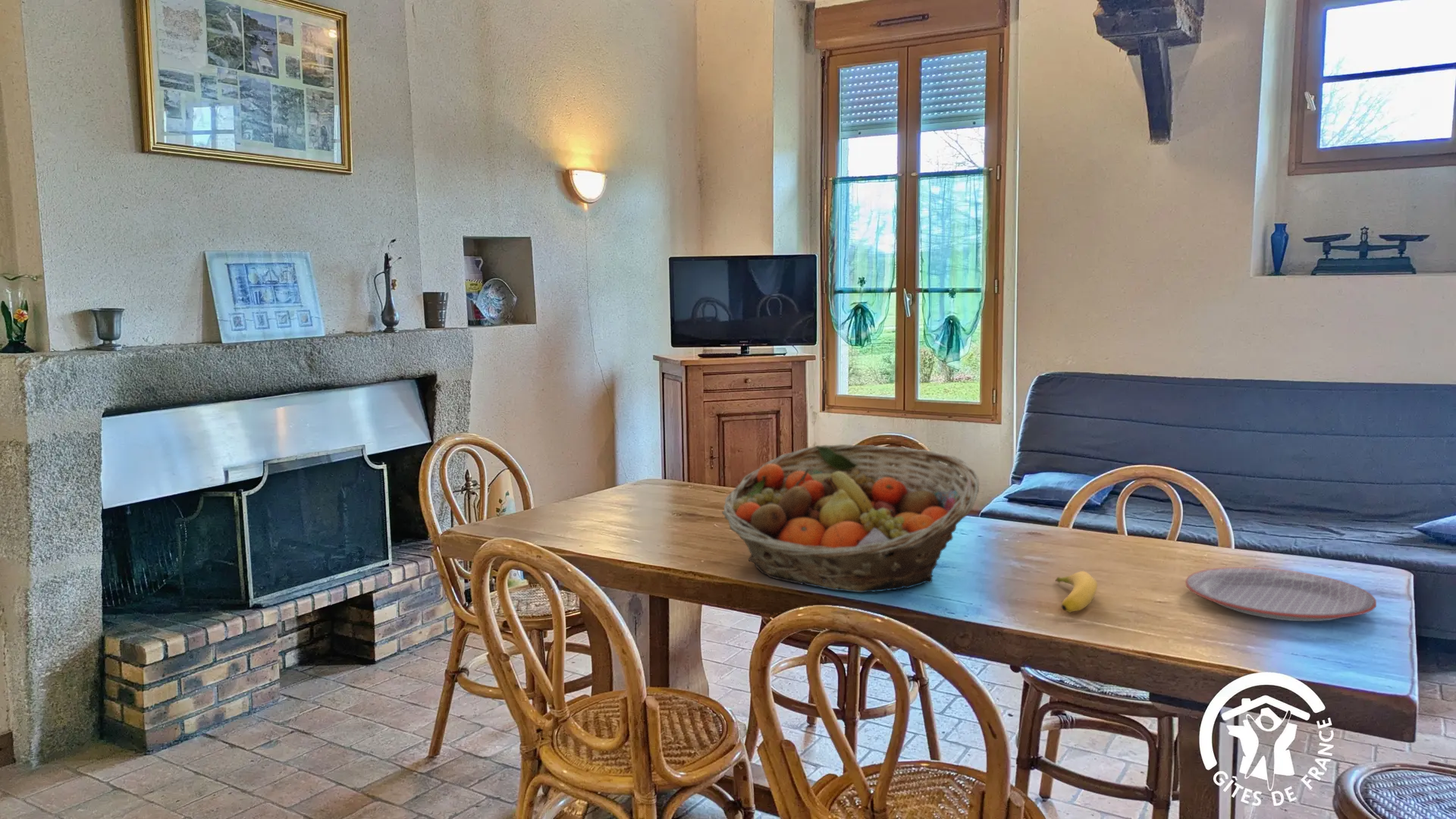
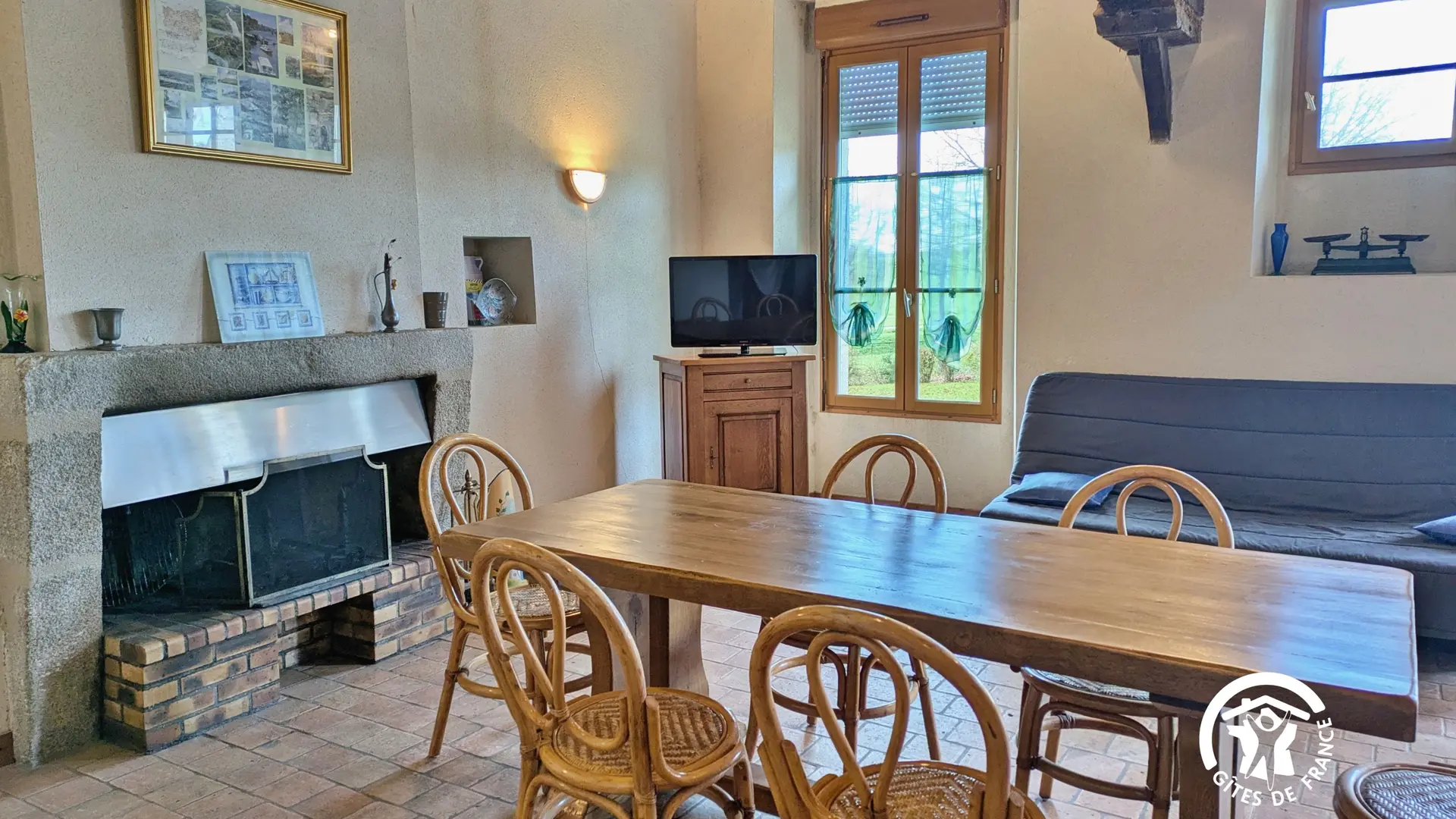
- plate [1185,566,1377,622]
- fruit basket [721,444,980,593]
- banana [1054,570,1098,613]
